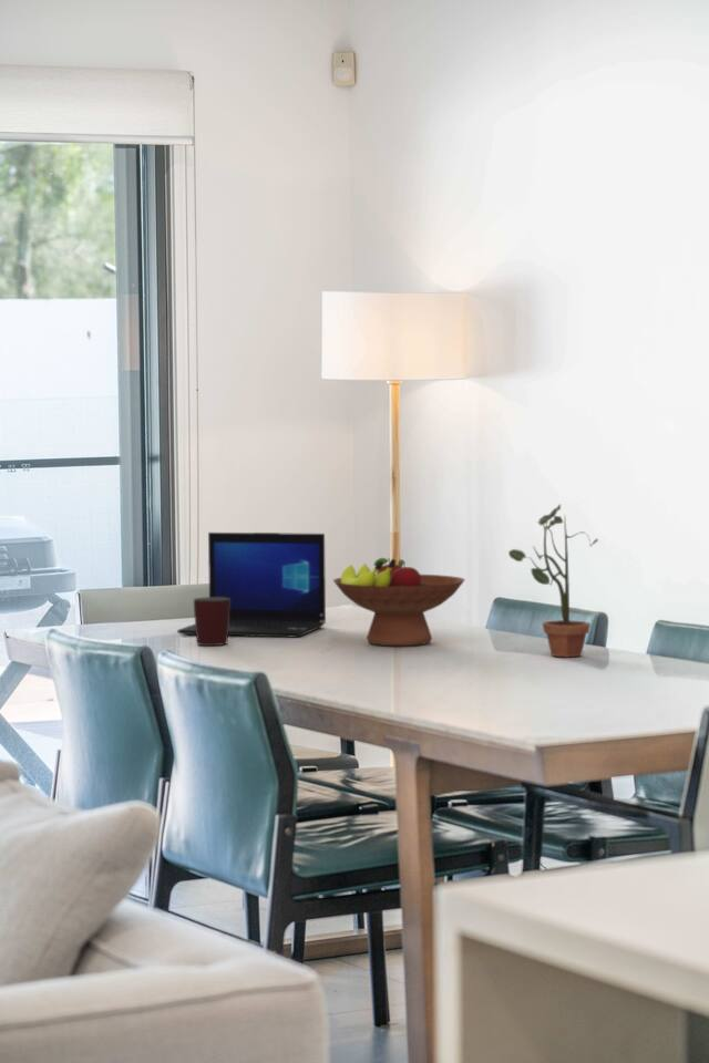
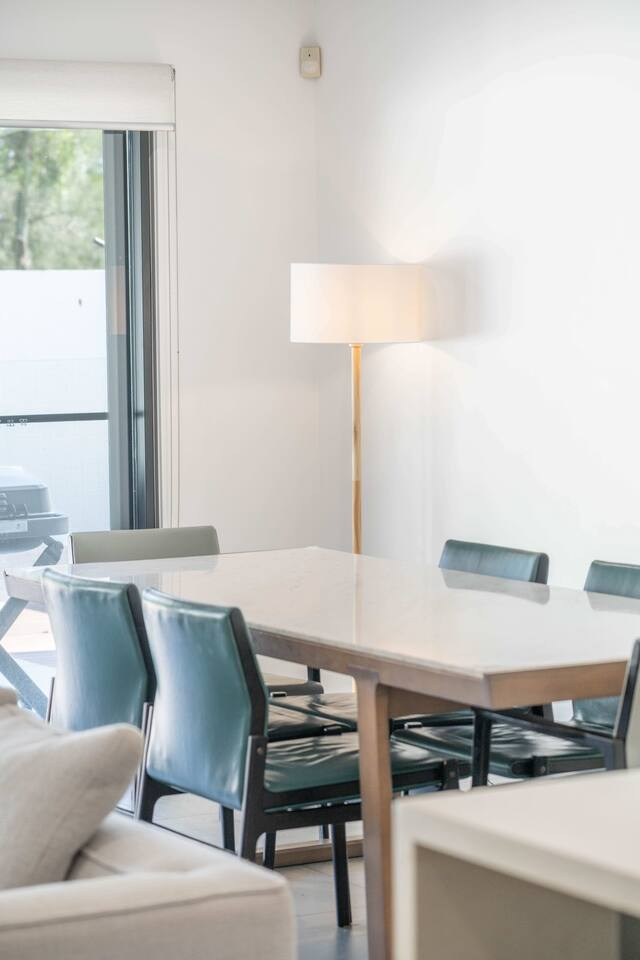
- laptop [176,532,327,639]
- mug [193,596,230,647]
- potted plant [507,503,599,658]
- fruit bowl [332,557,466,647]
